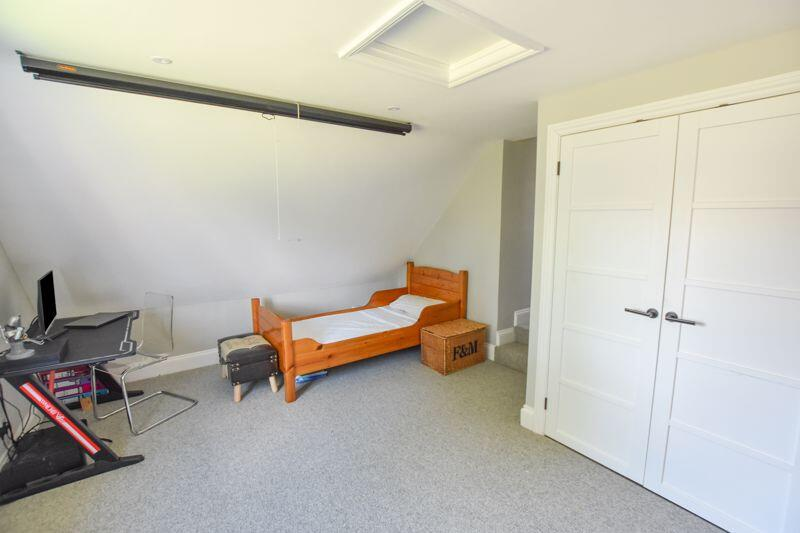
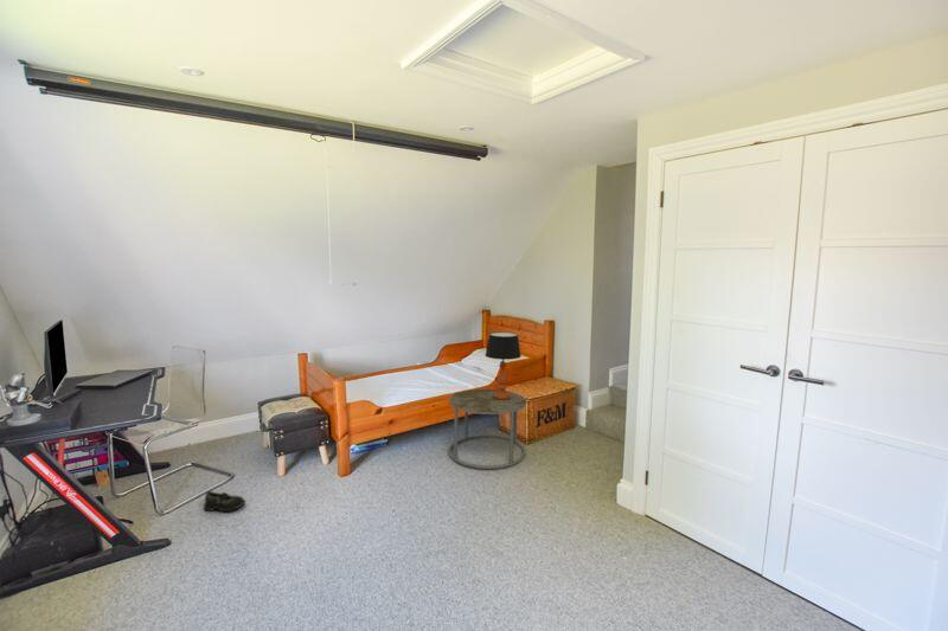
+ side table [447,388,529,470]
+ shoe [203,490,246,513]
+ table lamp [485,331,523,400]
